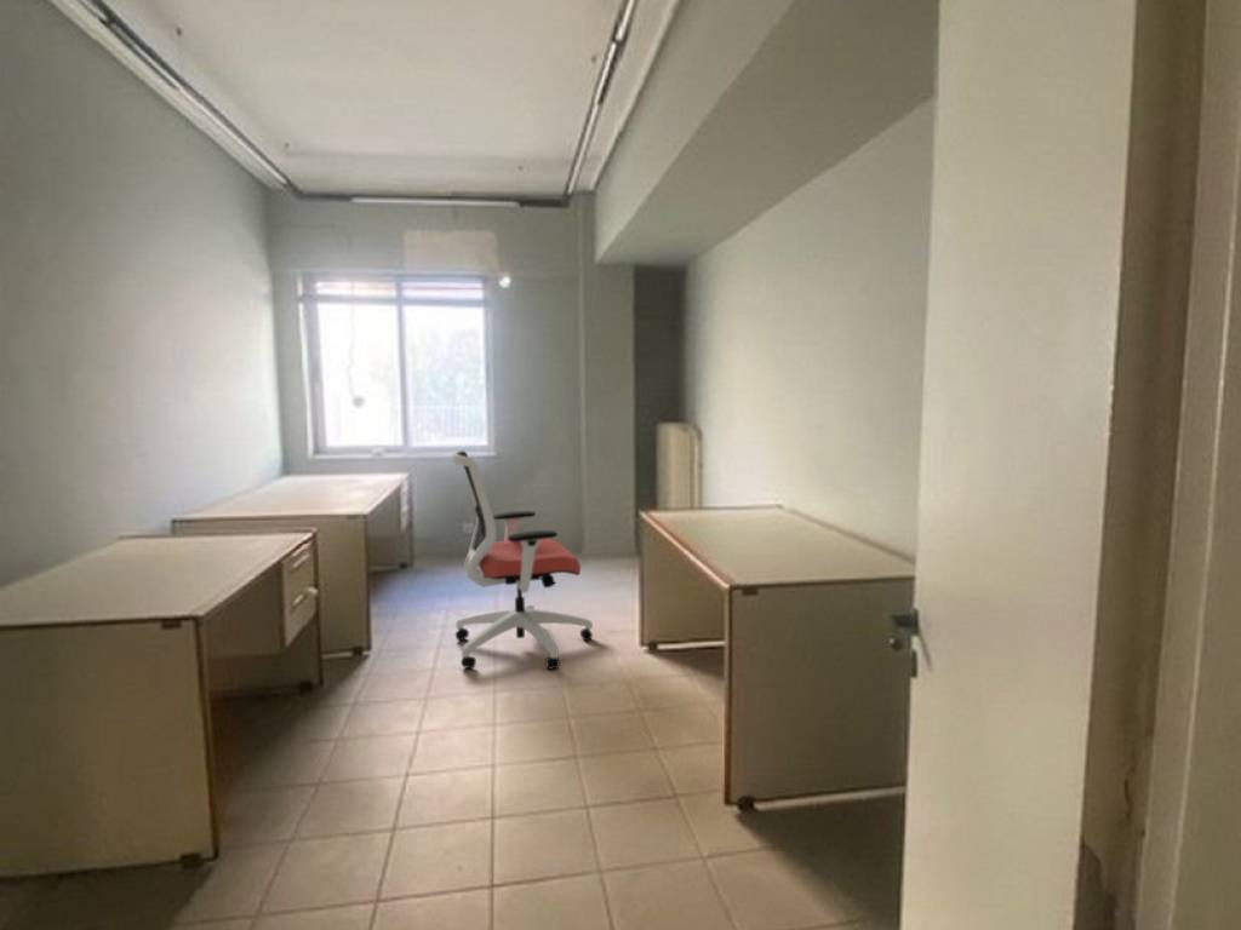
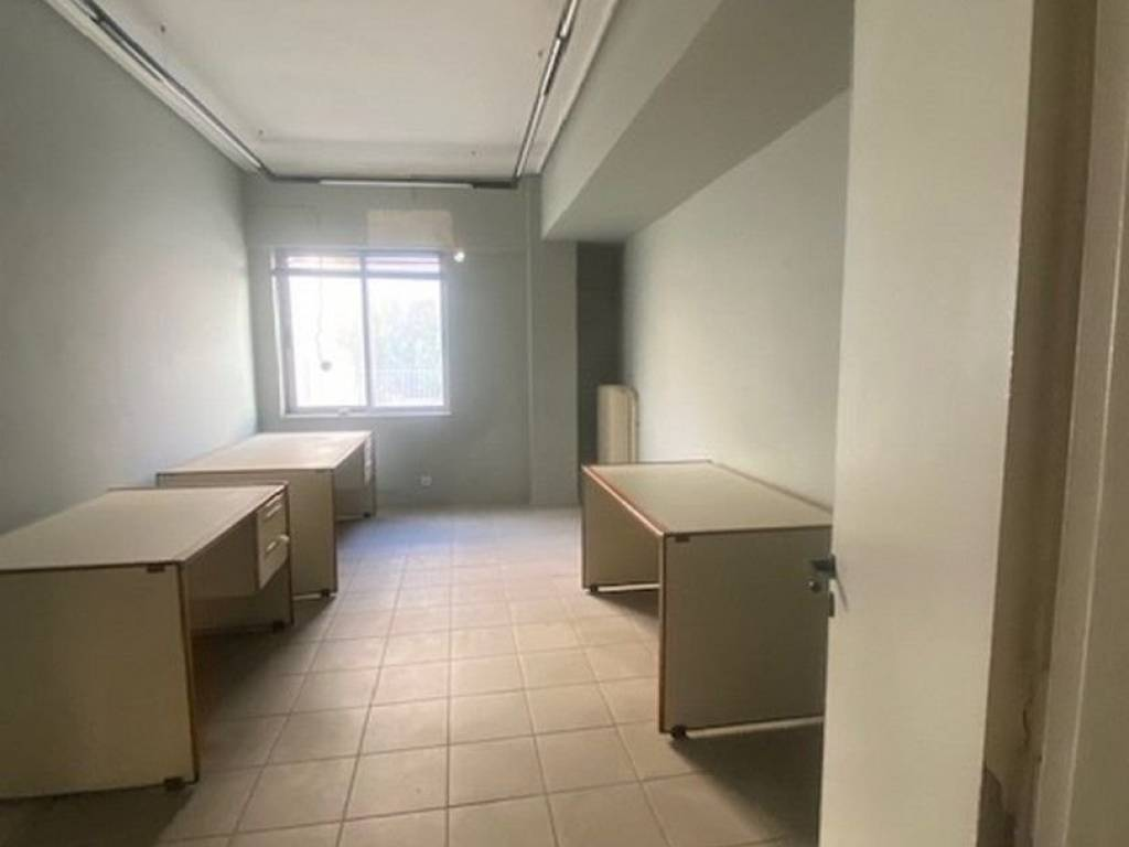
- office chair [450,449,594,671]
